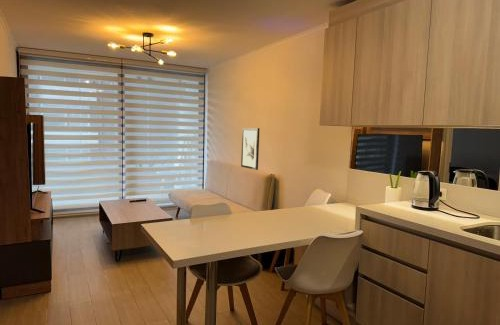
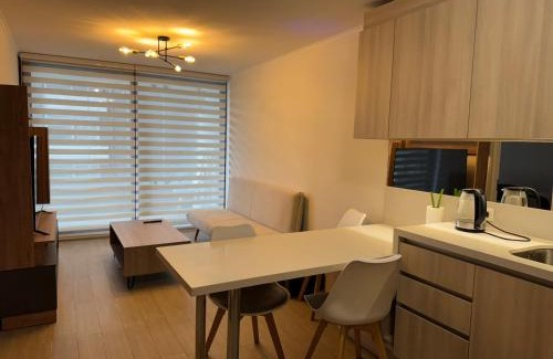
- wall art [240,127,261,171]
